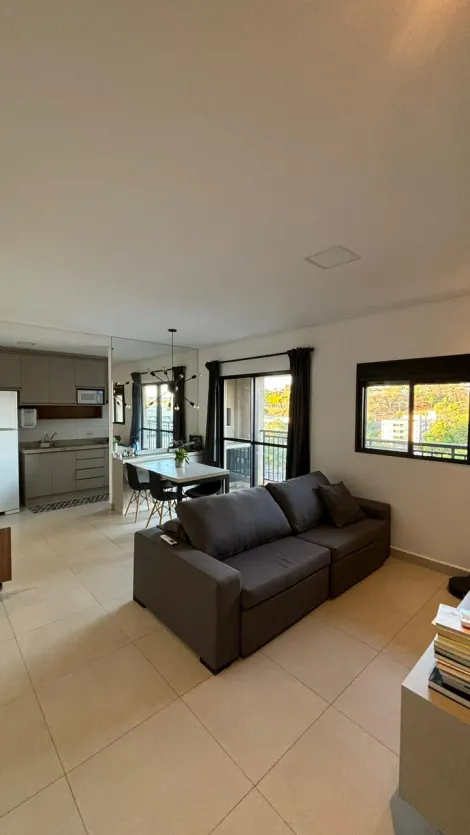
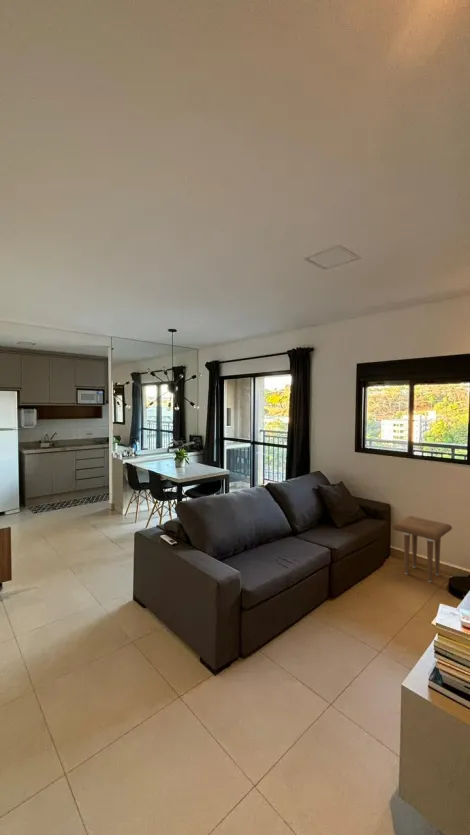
+ side table [391,515,453,583]
